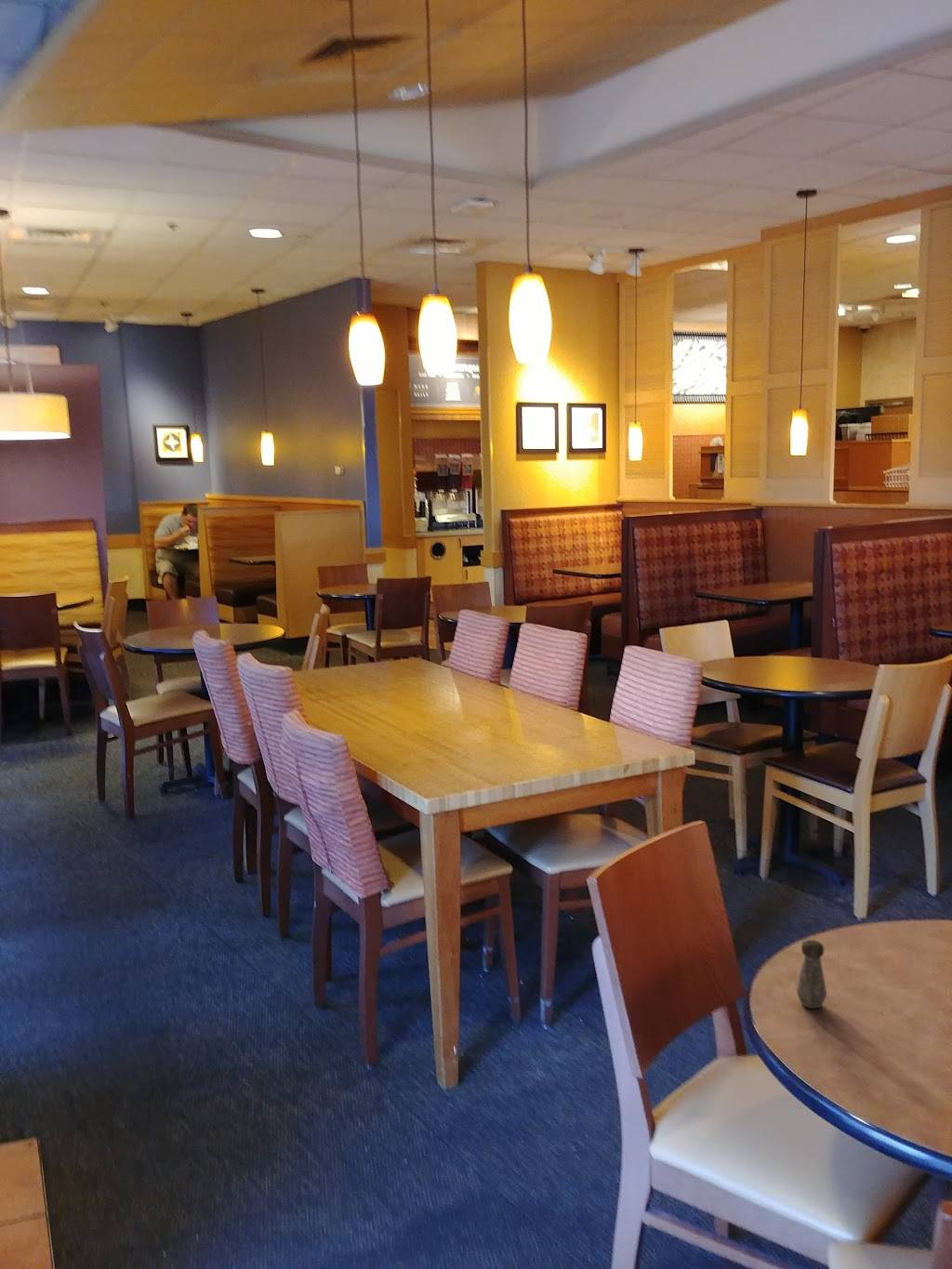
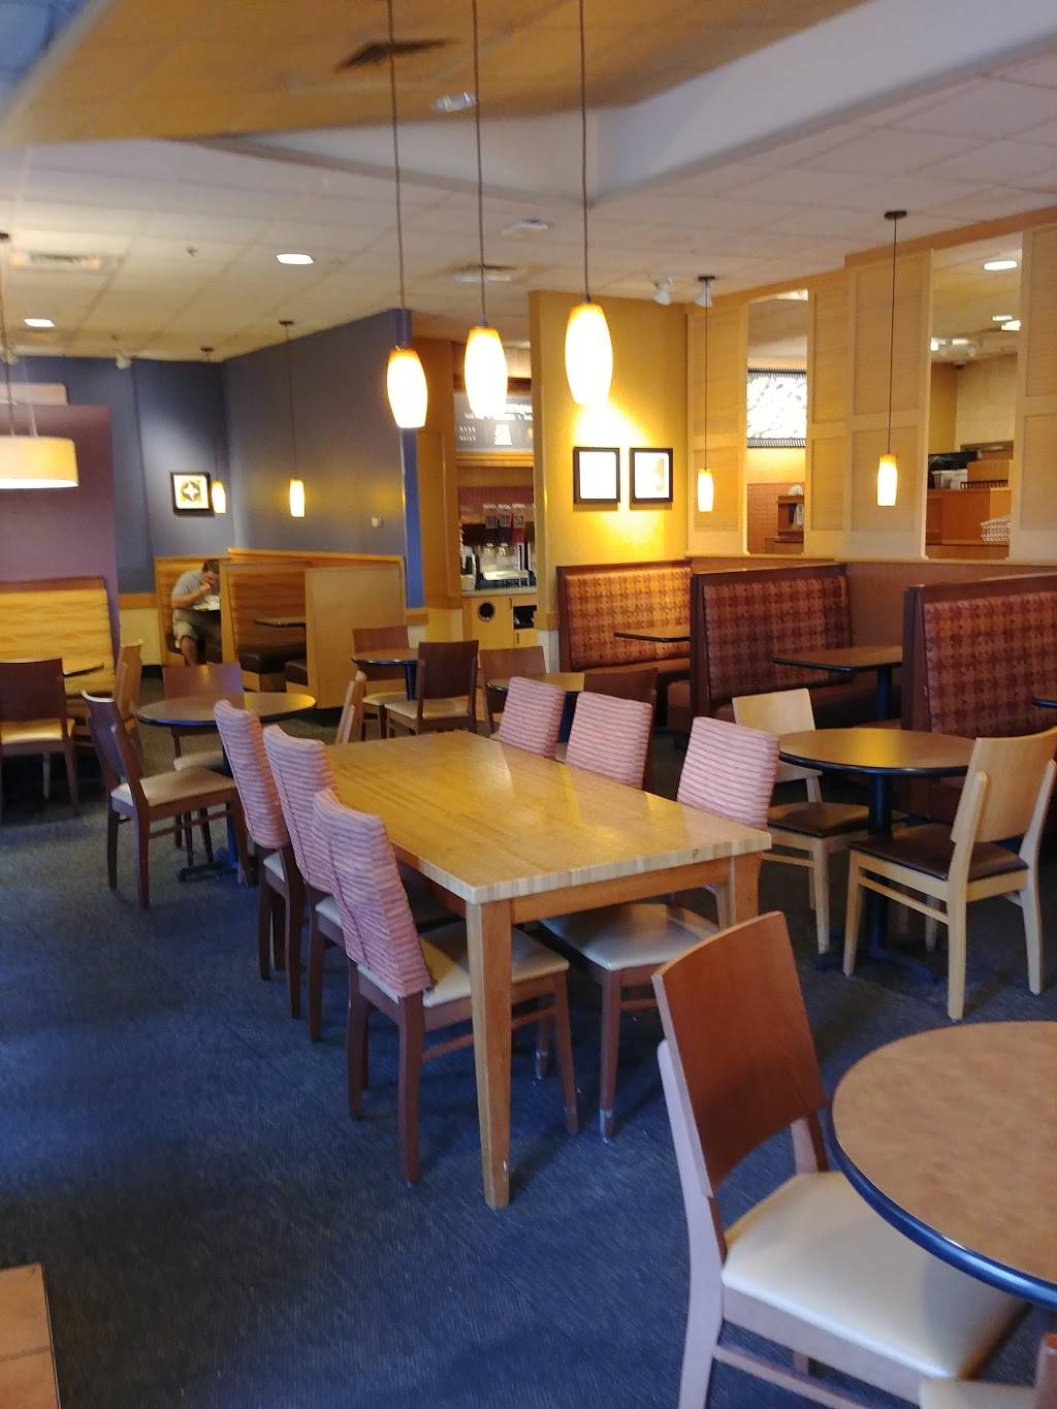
- salt shaker [796,939,827,1010]
